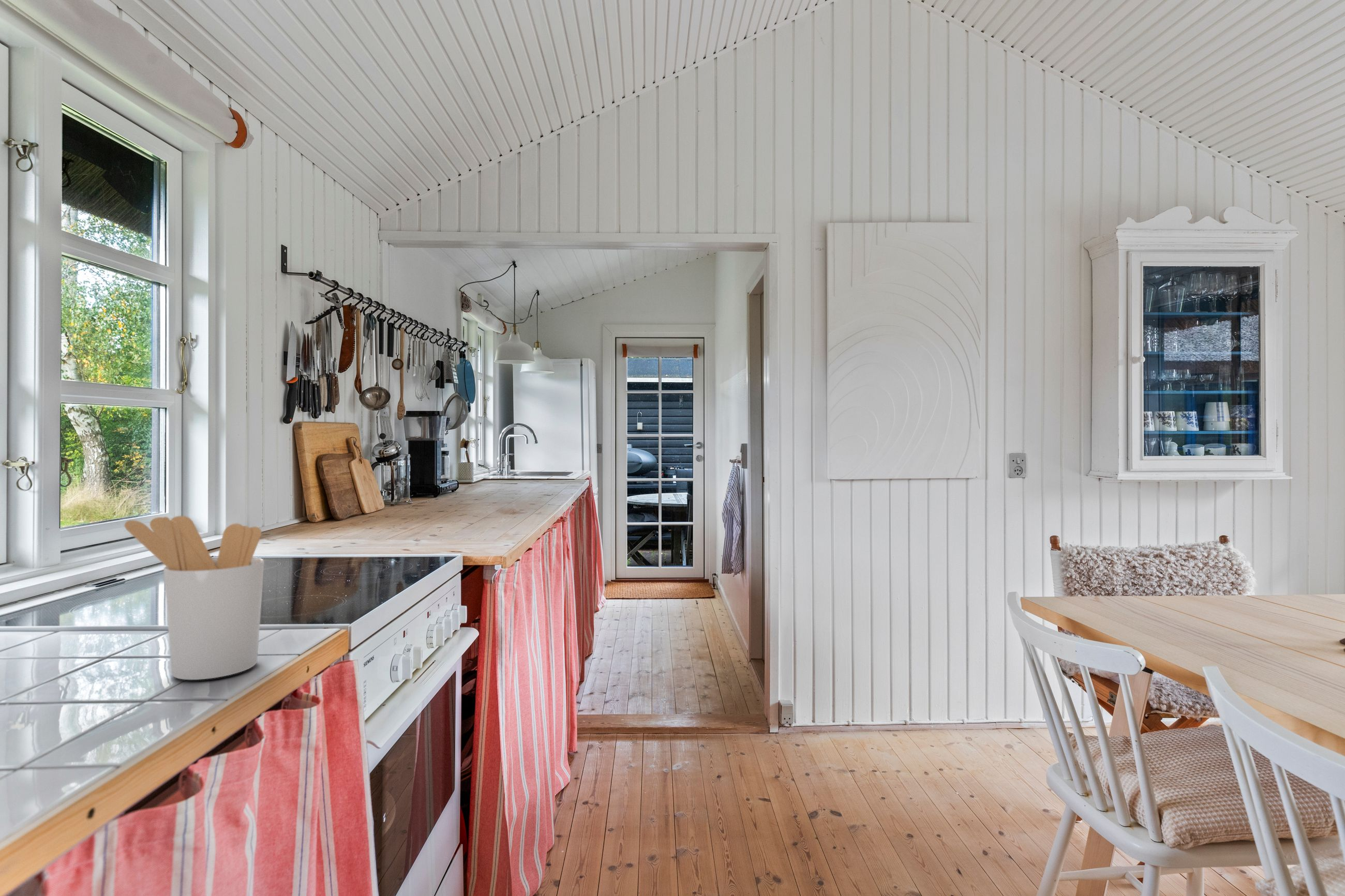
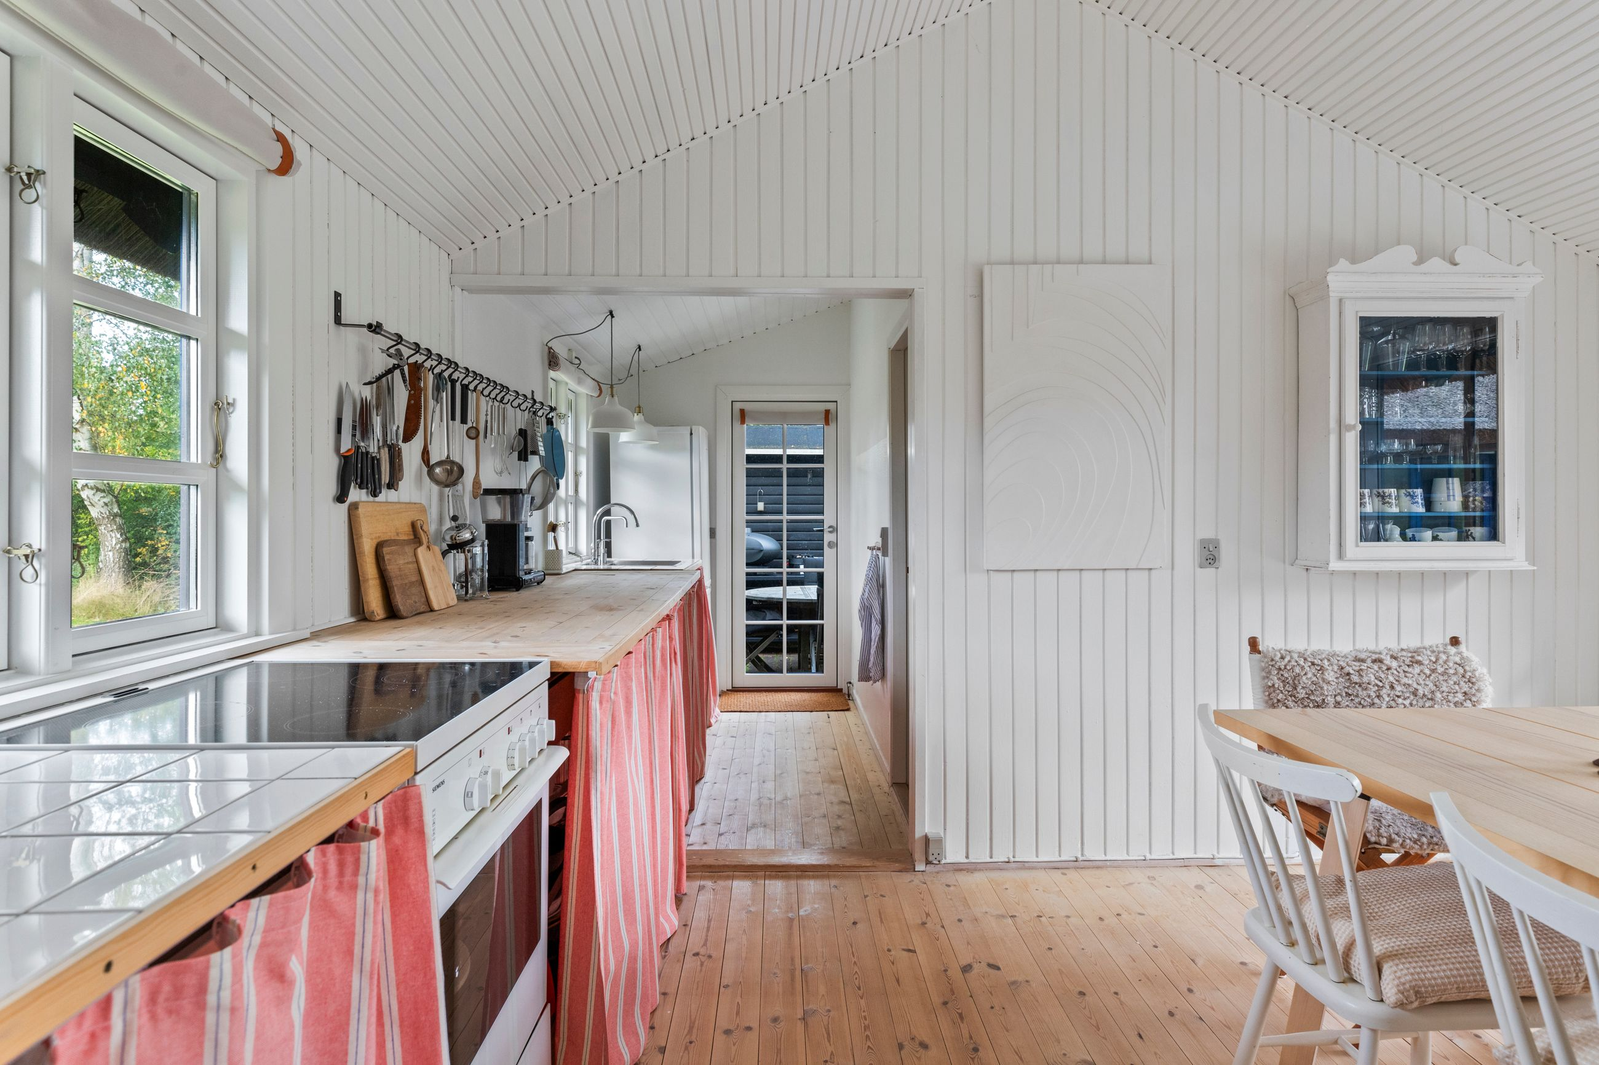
- utensil holder [124,515,265,680]
